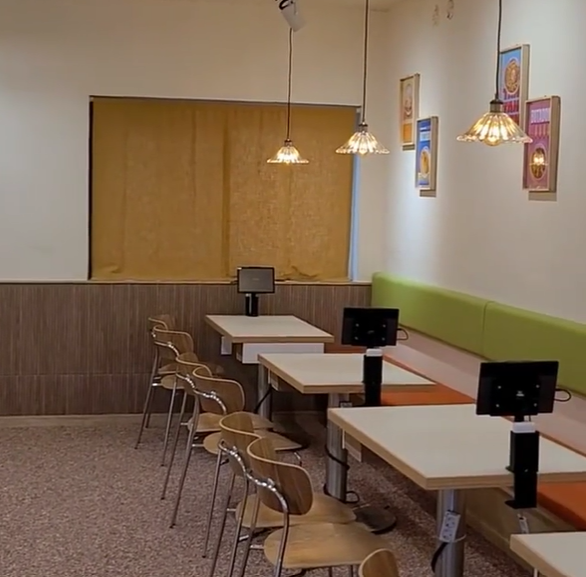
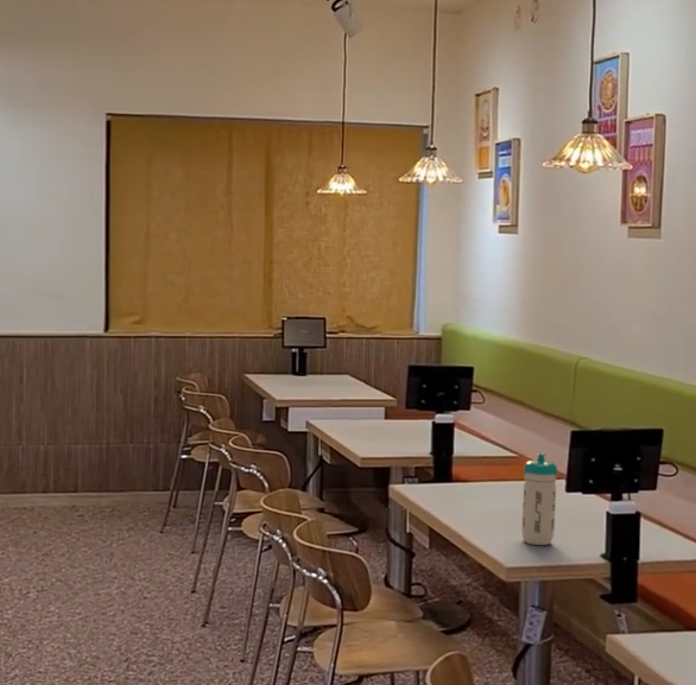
+ water bottle [521,452,559,546]
